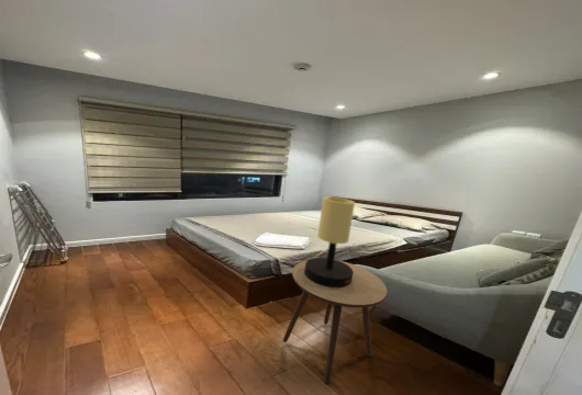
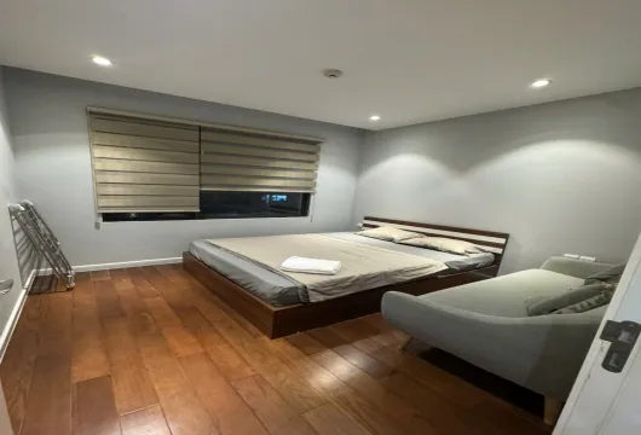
- side table [282,259,388,386]
- table lamp [304,195,356,287]
